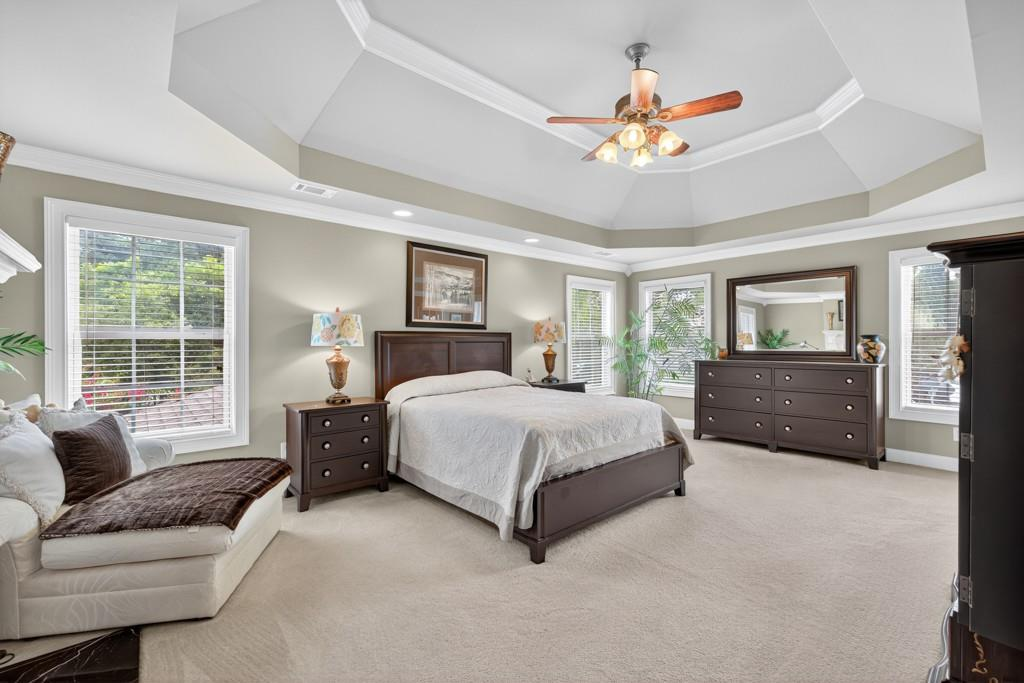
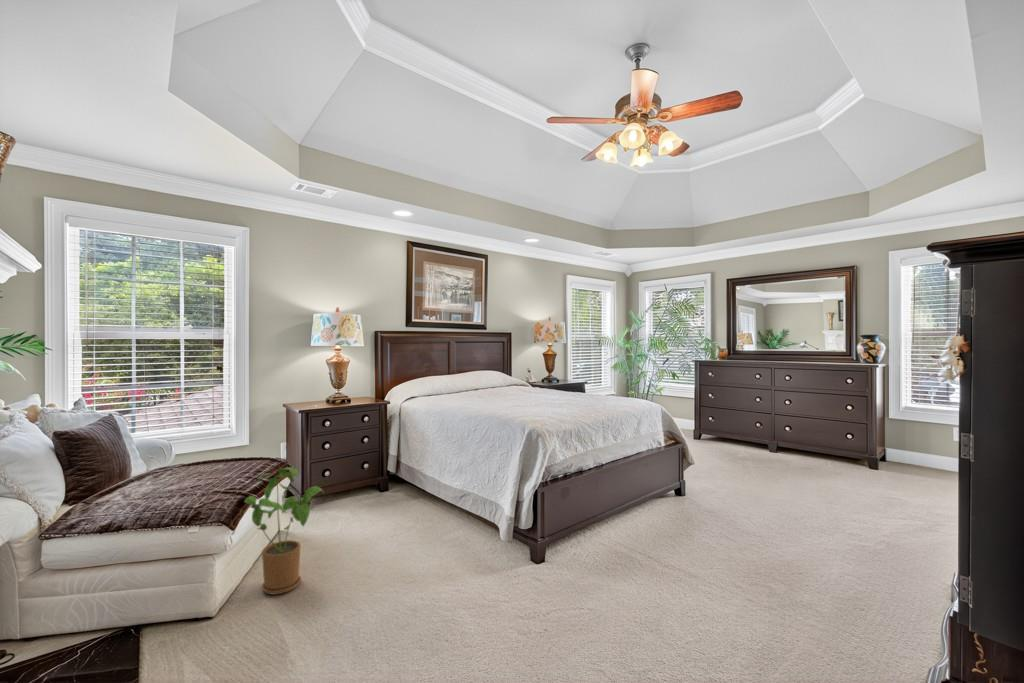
+ house plant [243,466,325,596]
